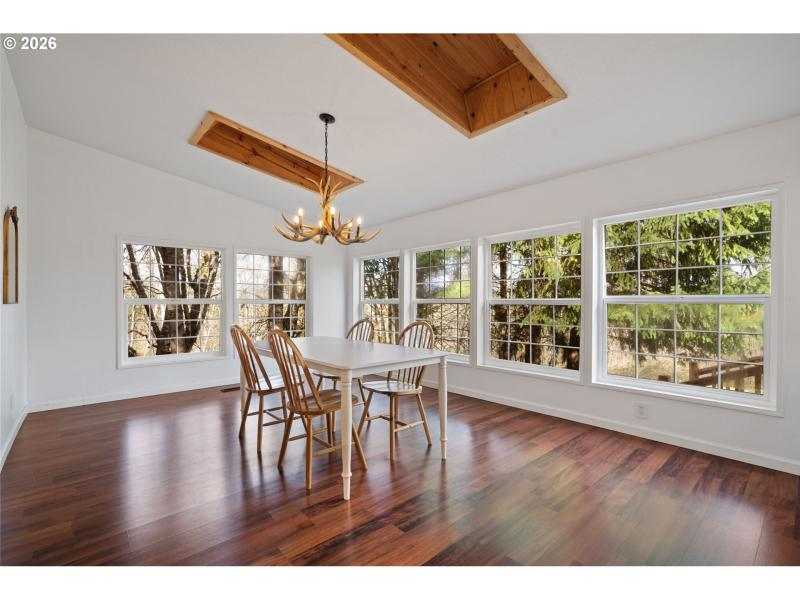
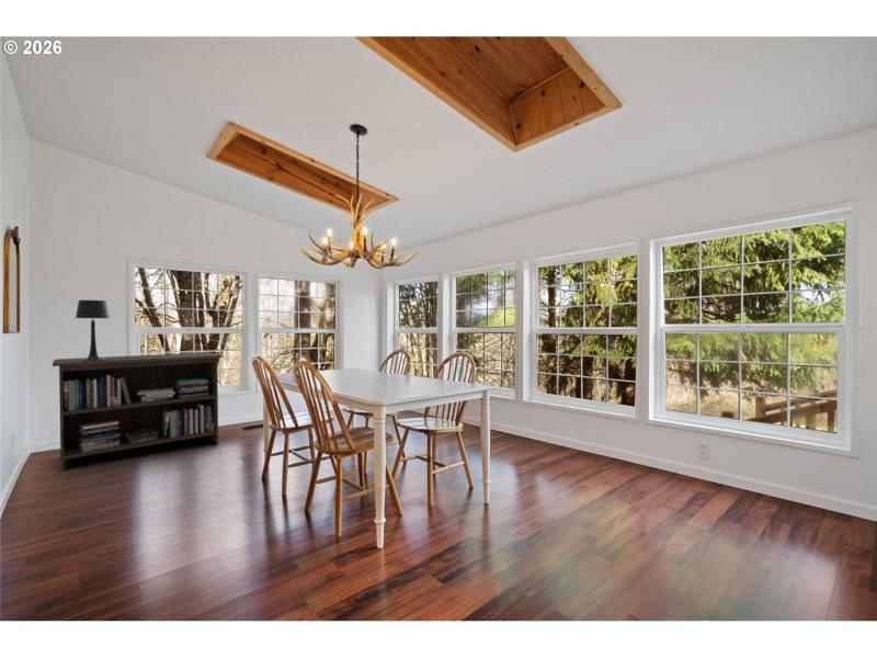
+ storage cabinet [52,351,224,473]
+ table lamp [75,299,111,361]
